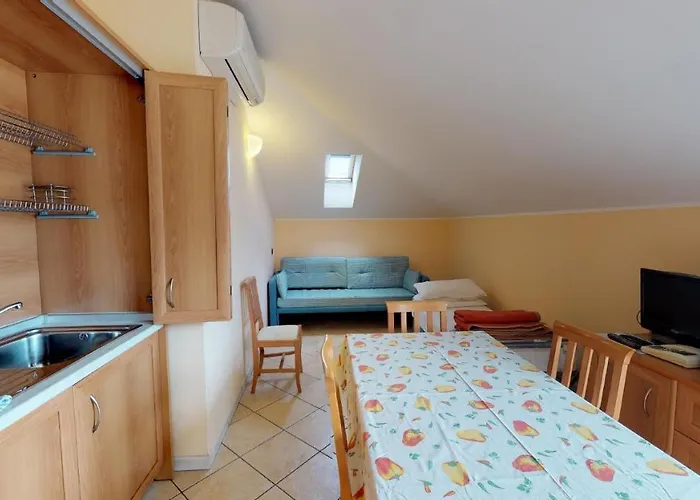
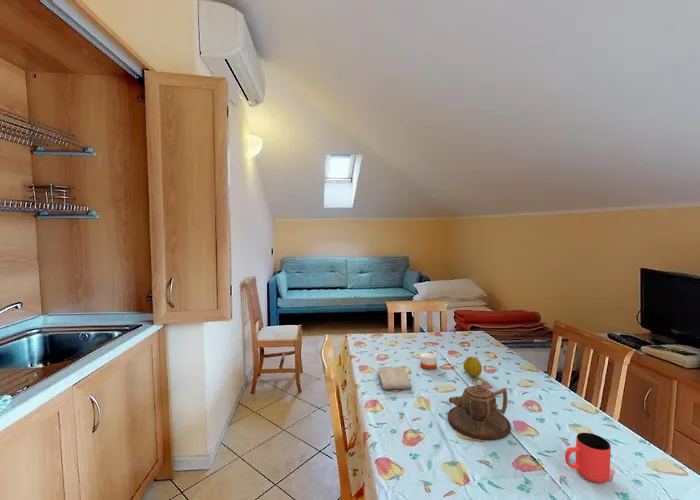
+ teapot [447,377,512,441]
+ cup [564,432,612,484]
+ washcloth [377,366,413,390]
+ candle [419,352,438,370]
+ fruit [462,356,483,378]
